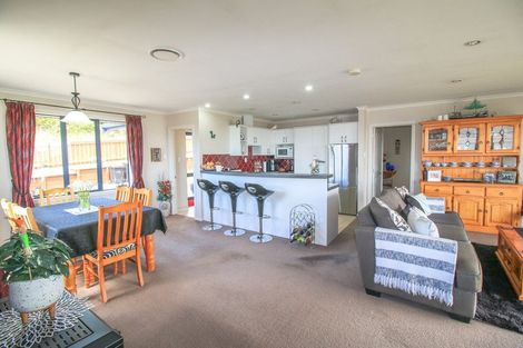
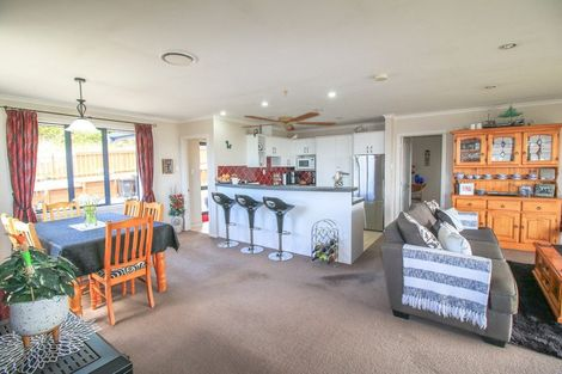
+ ceiling fan [240,90,338,133]
